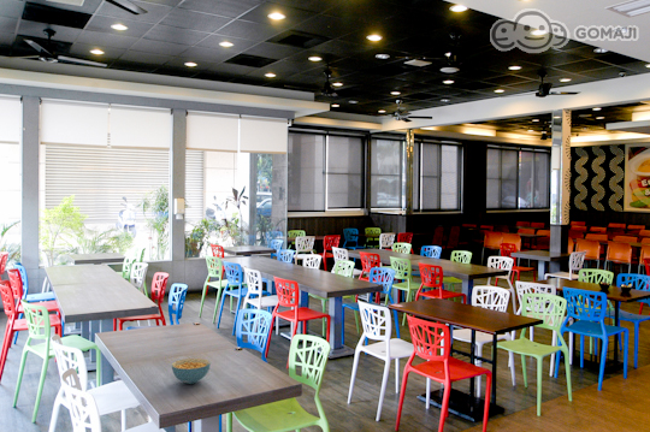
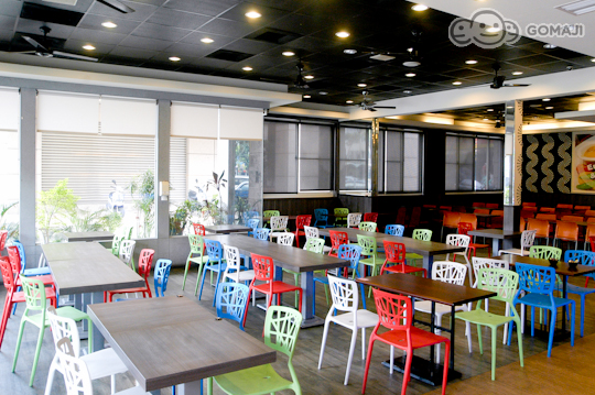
- cereal bowl [170,357,212,385]
